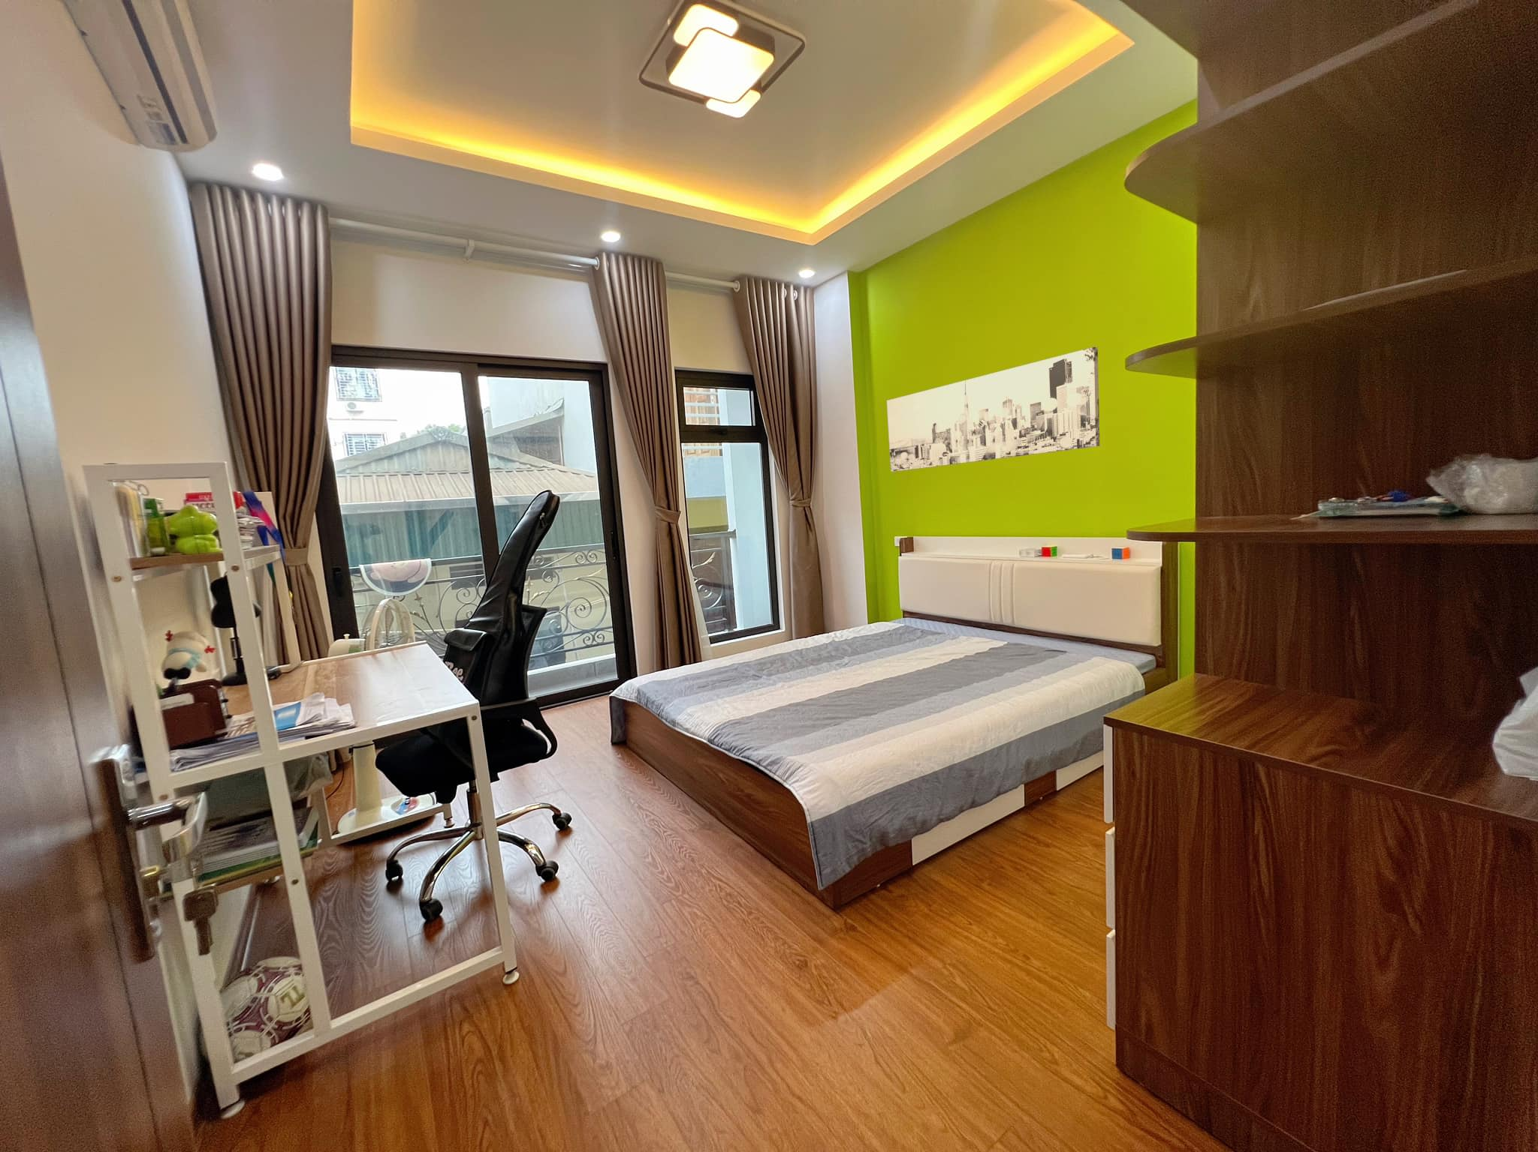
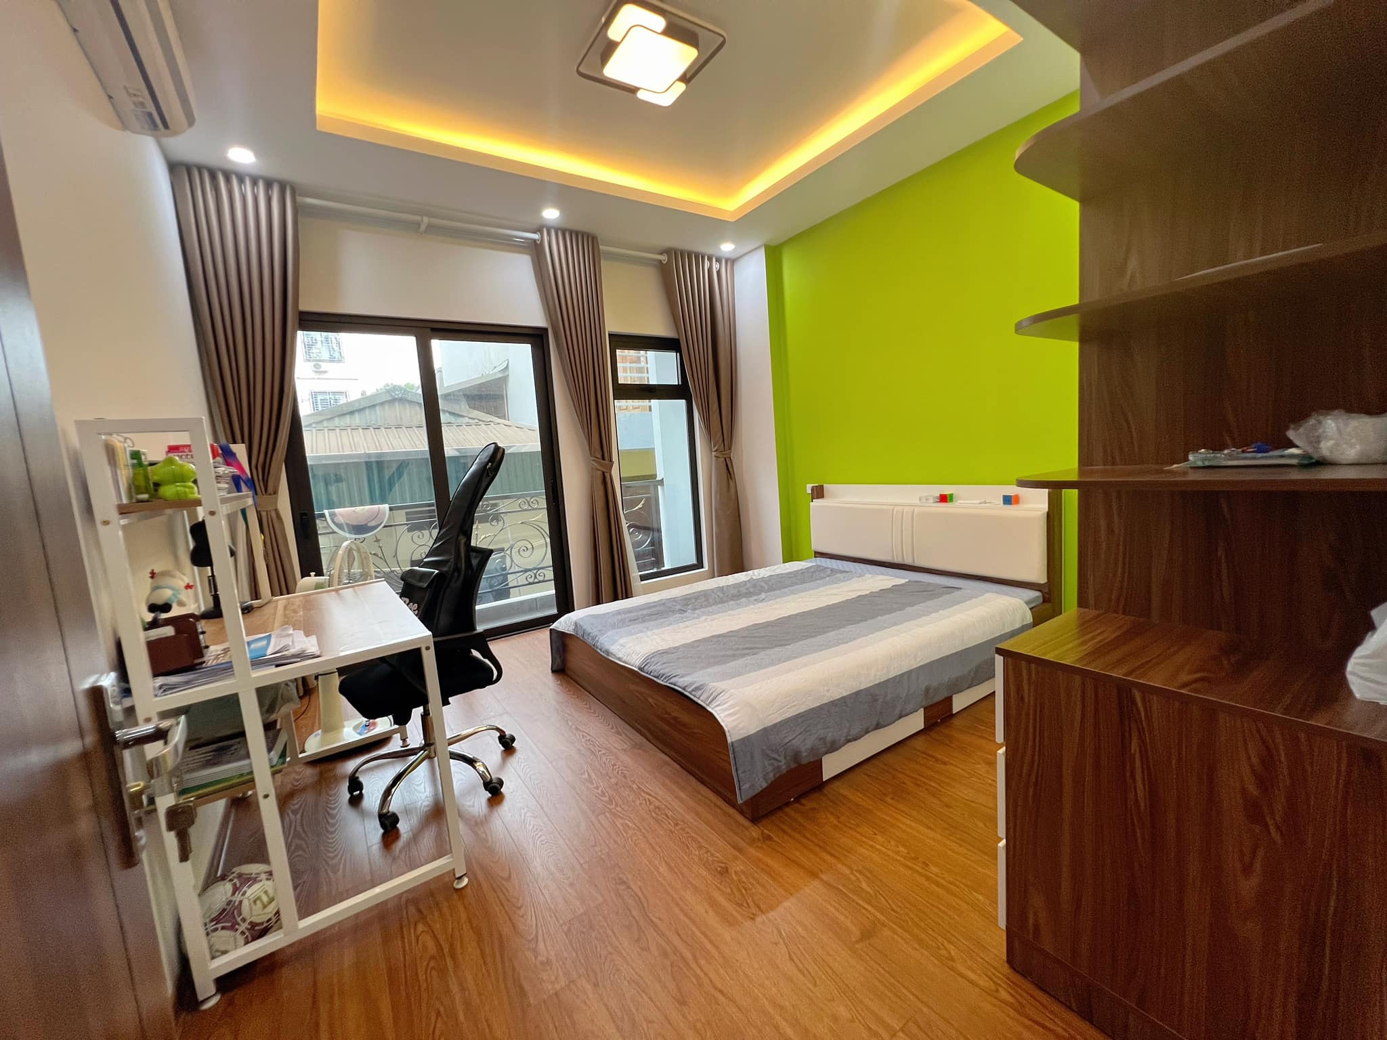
- wall art [886,346,1100,472]
